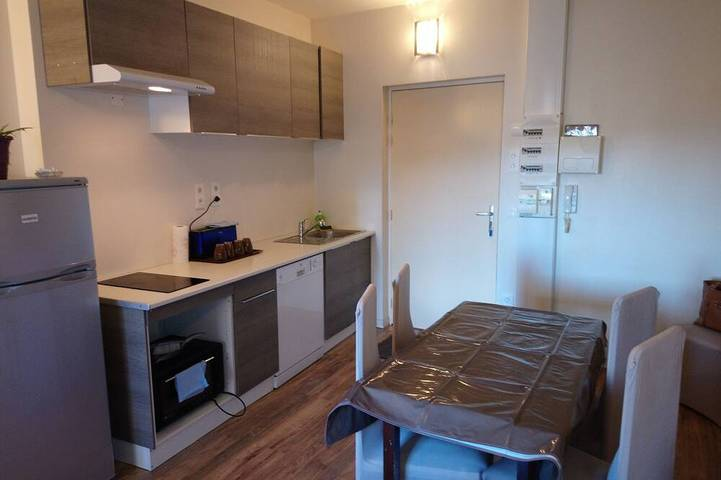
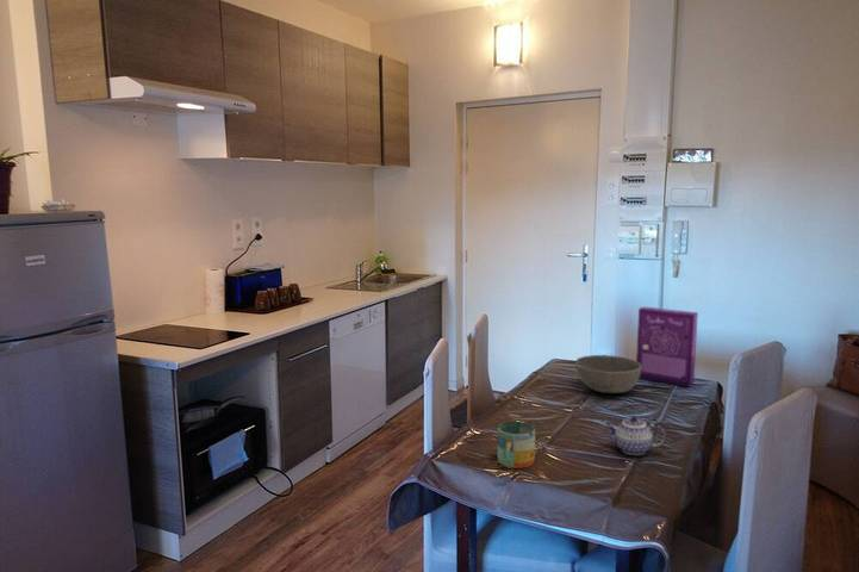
+ bowl [574,354,641,394]
+ cereal box [635,306,699,388]
+ mug [497,421,536,470]
+ teapot [603,415,667,456]
